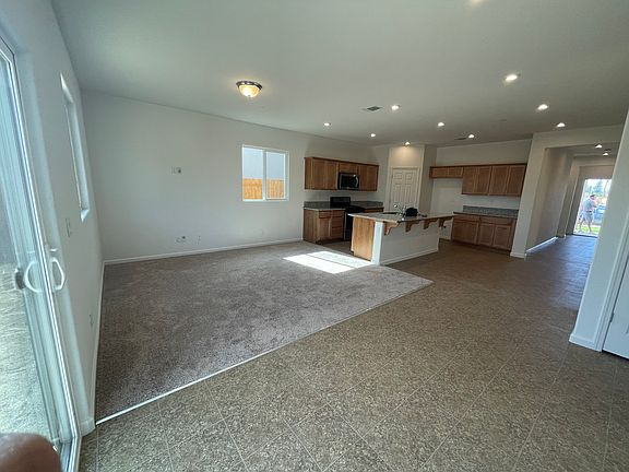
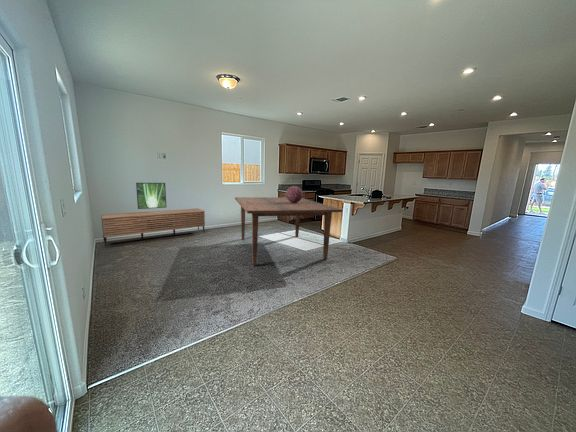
+ sideboard [100,207,206,247]
+ table [234,196,343,266]
+ decorative globe [285,185,304,203]
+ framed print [135,182,167,210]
